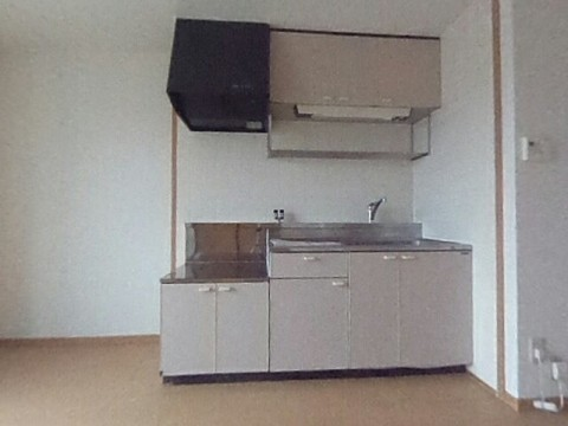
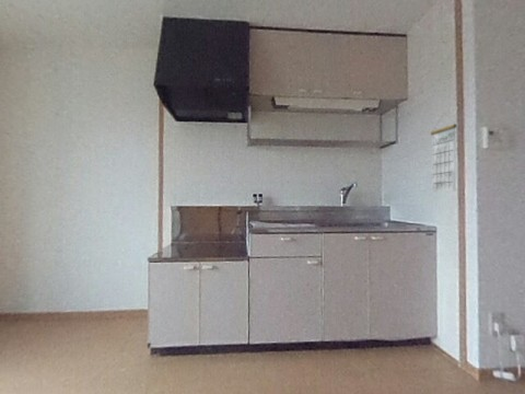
+ calendar [429,113,458,194]
